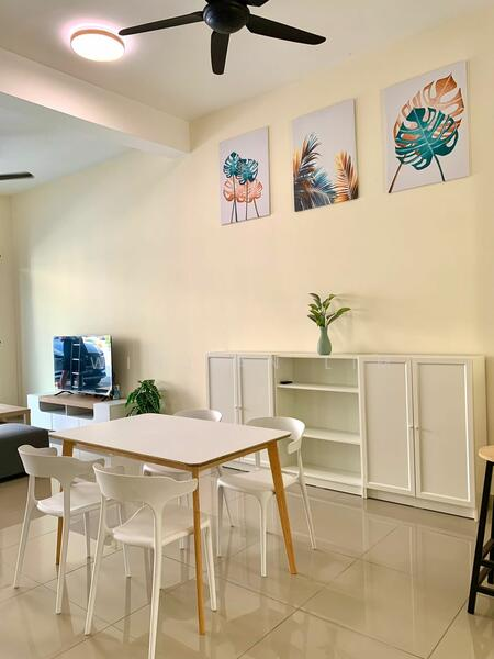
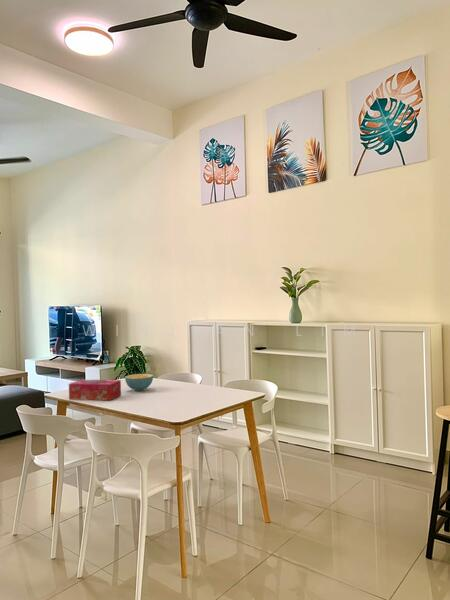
+ cereal bowl [124,373,154,392]
+ tissue box [68,379,122,401]
